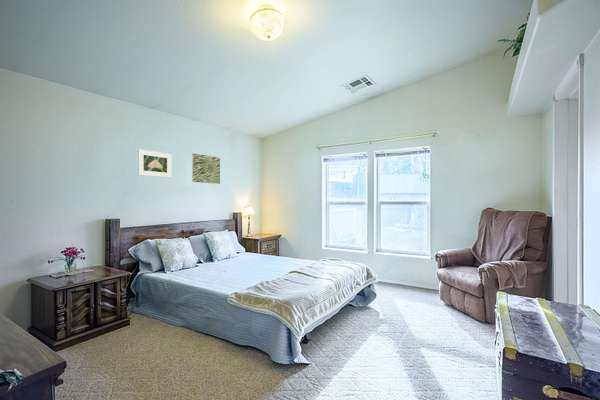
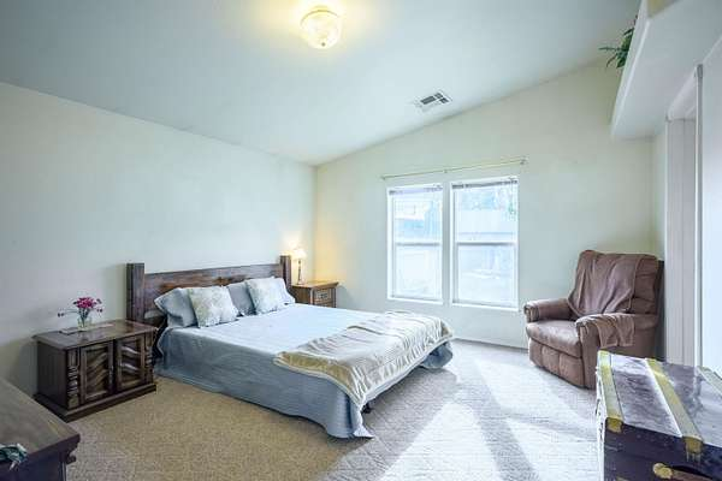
- wall art [191,152,221,185]
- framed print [137,149,172,178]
